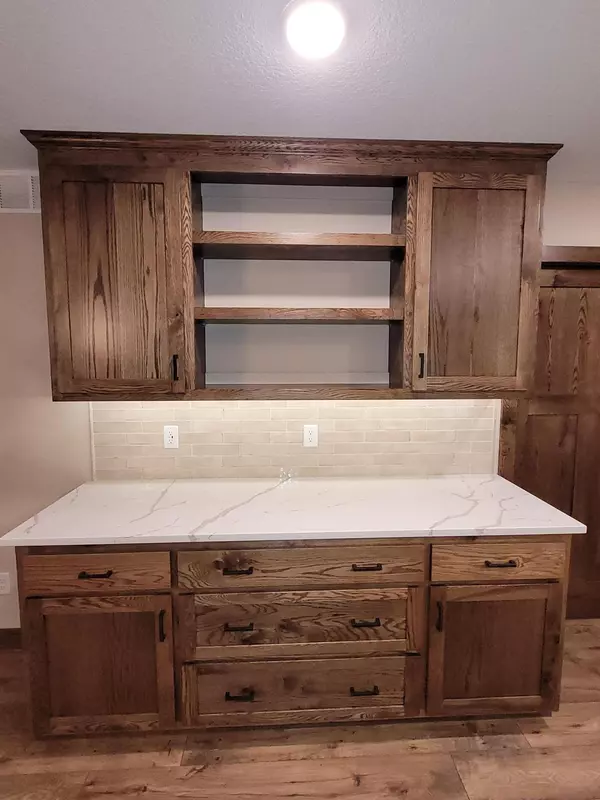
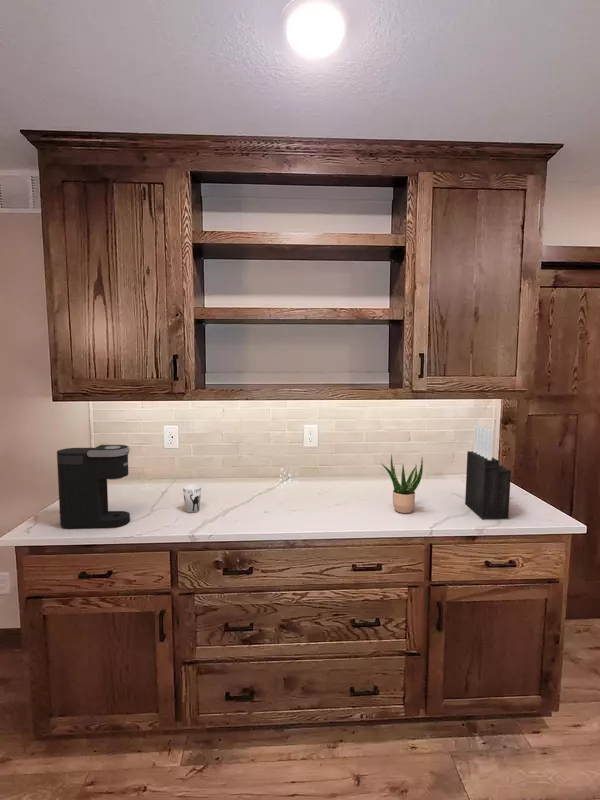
+ knife block [464,424,512,520]
+ cup [182,483,202,513]
+ potted plant [380,454,424,514]
+ coffee maker [56,444,131,529]
